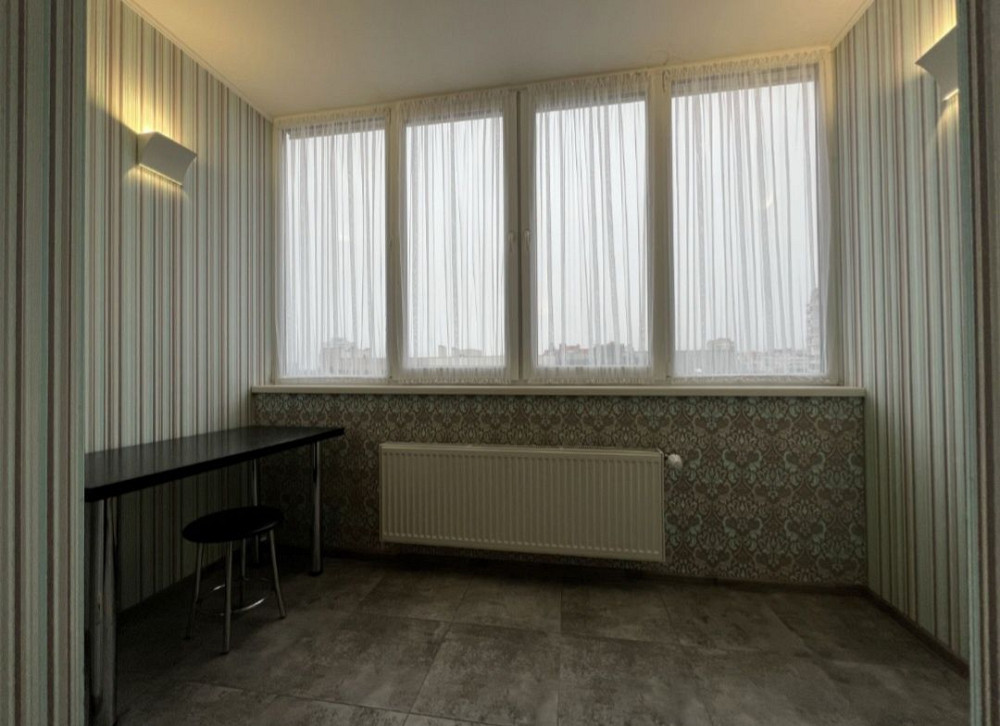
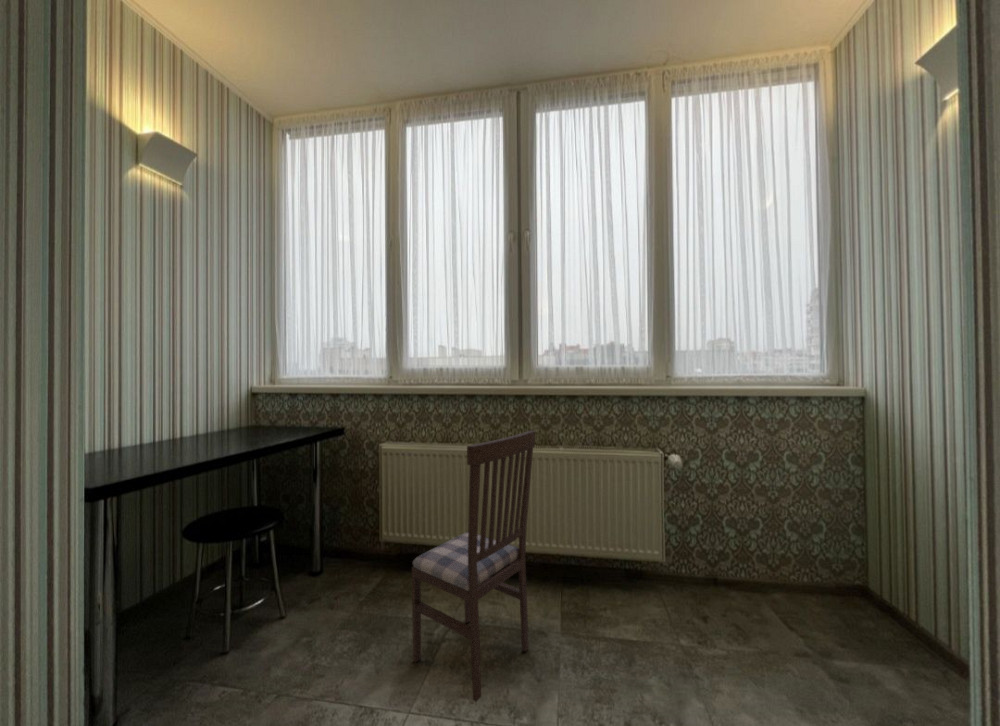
+ dining chair [411,429,536,702]
